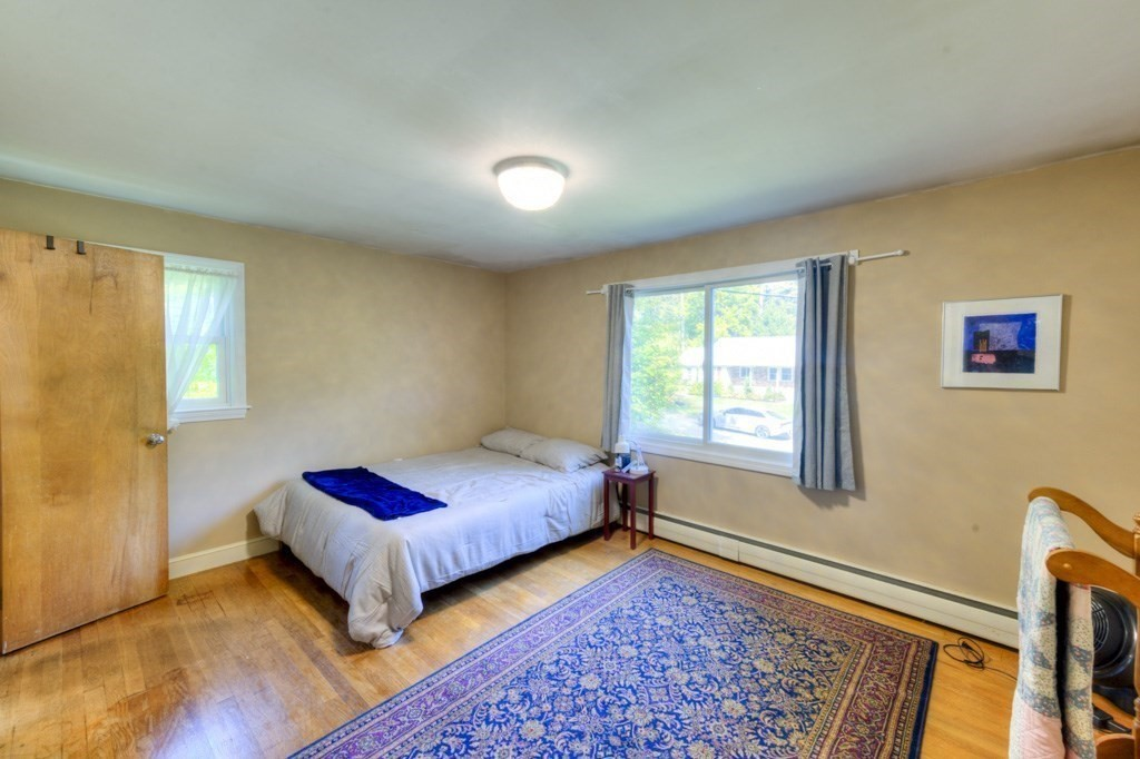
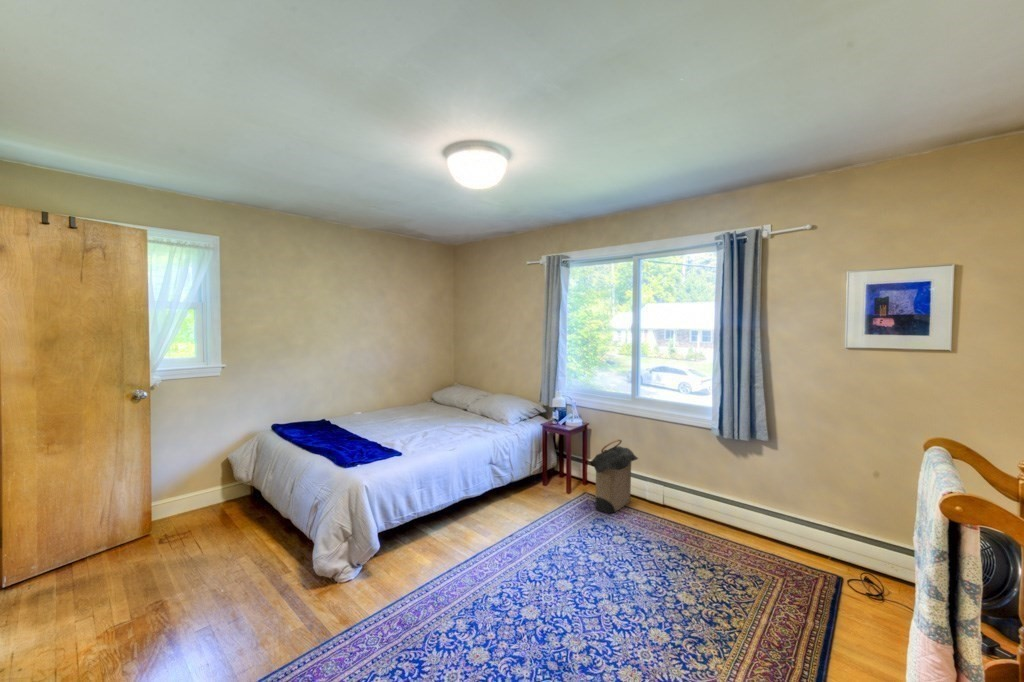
+ laundry hamper [589,438,640,514]
